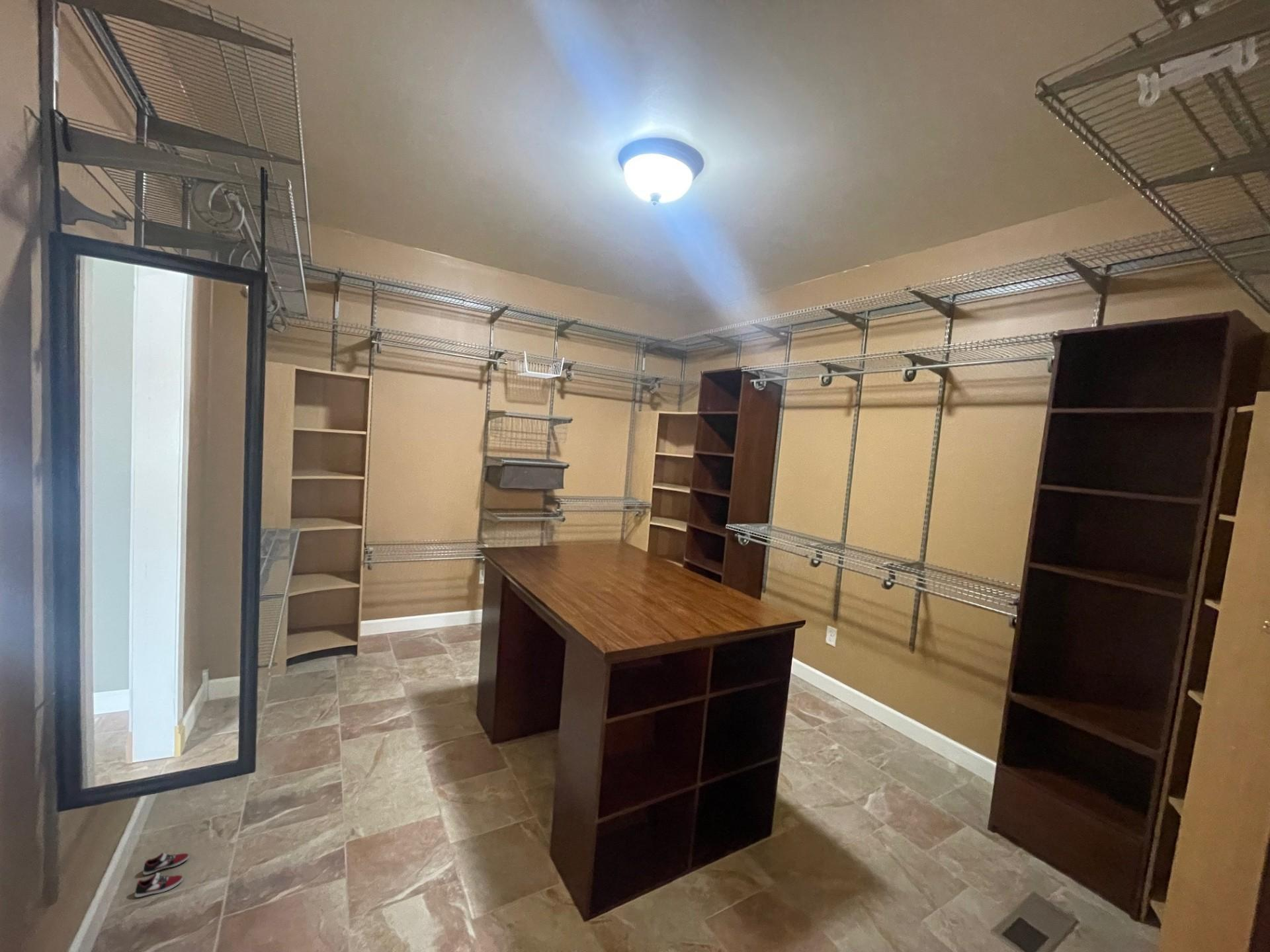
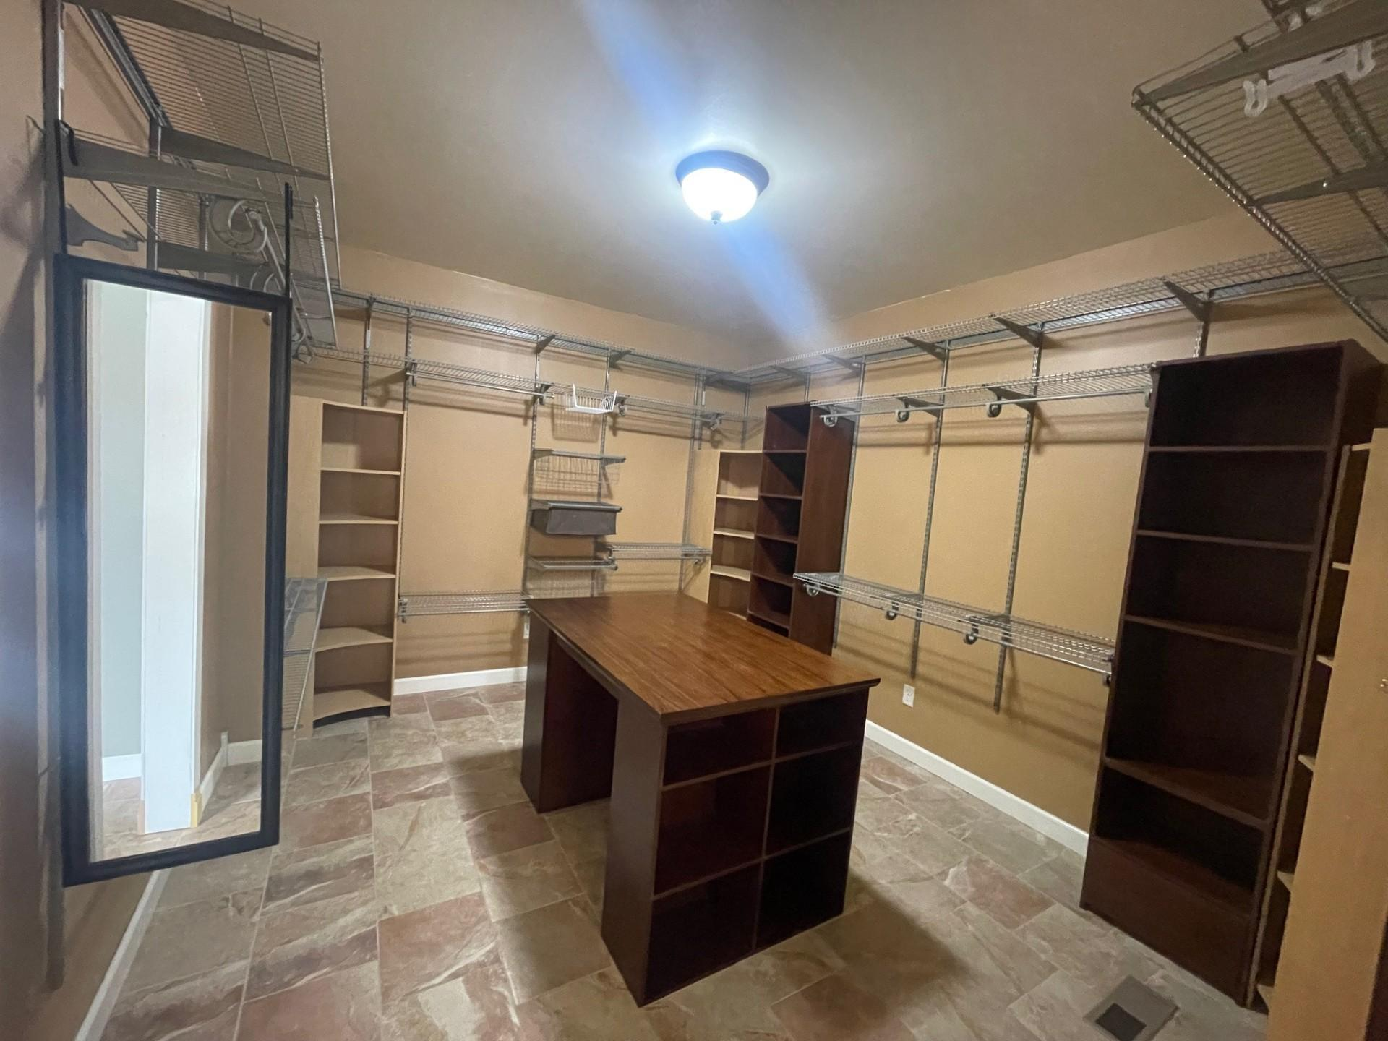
- sneaker [134,852,190,898]
